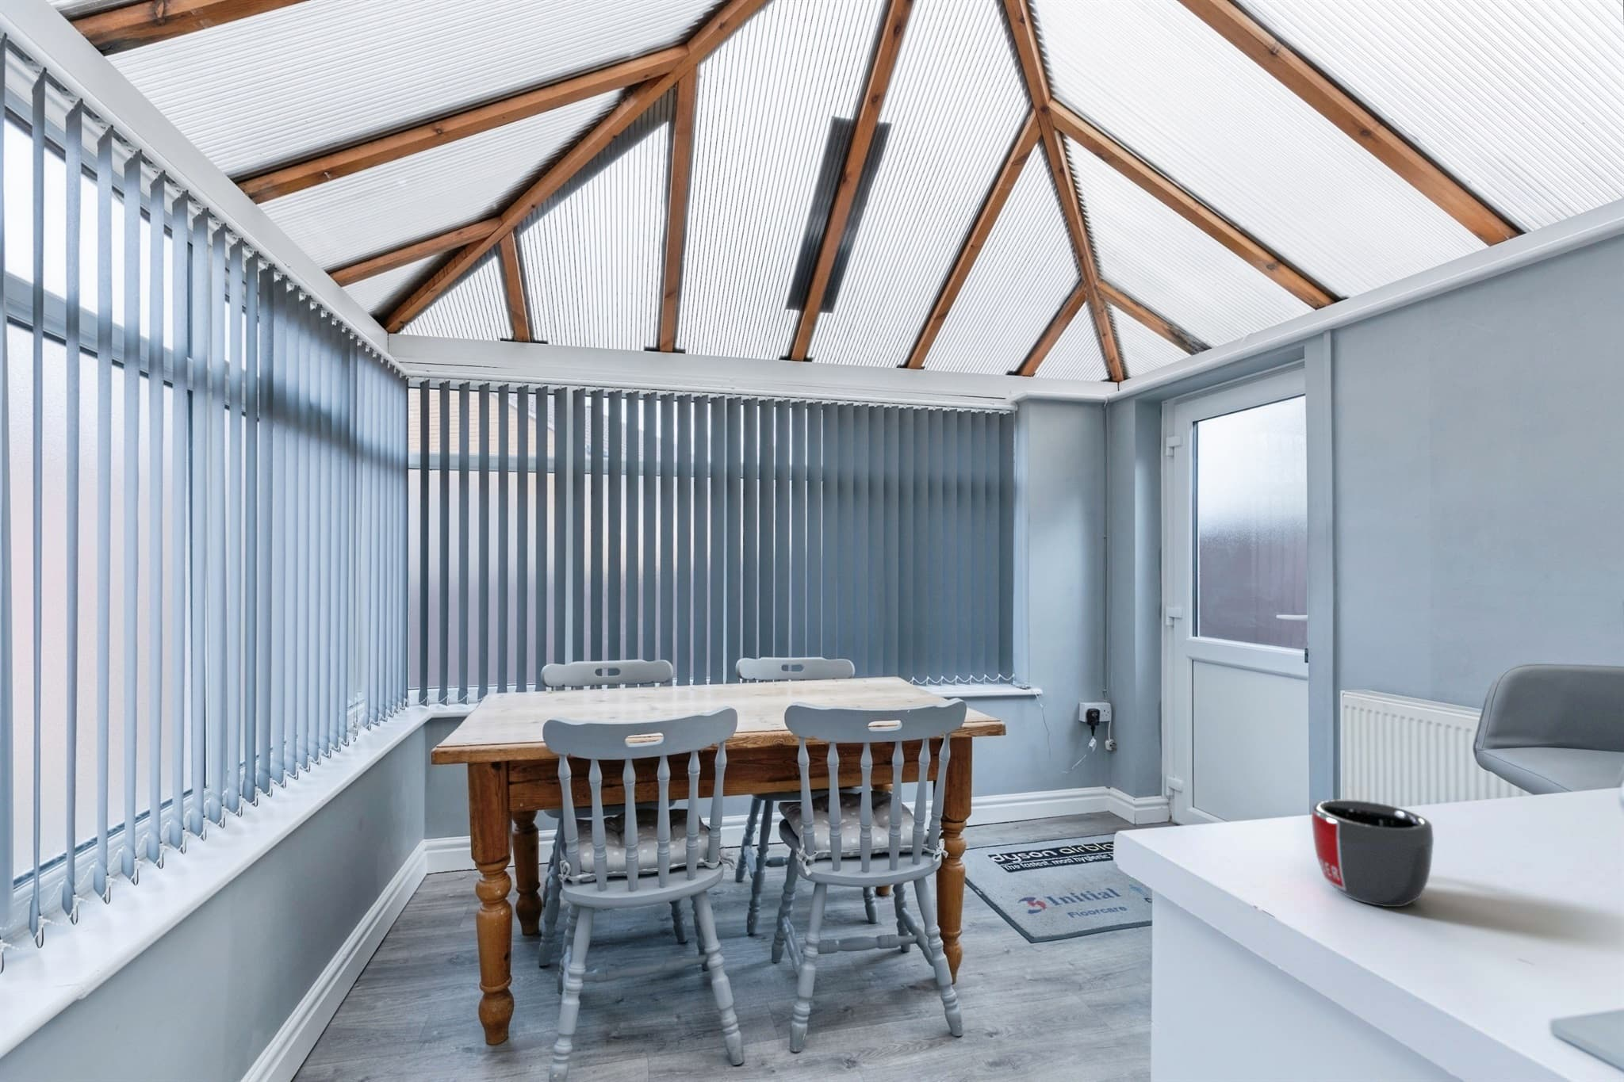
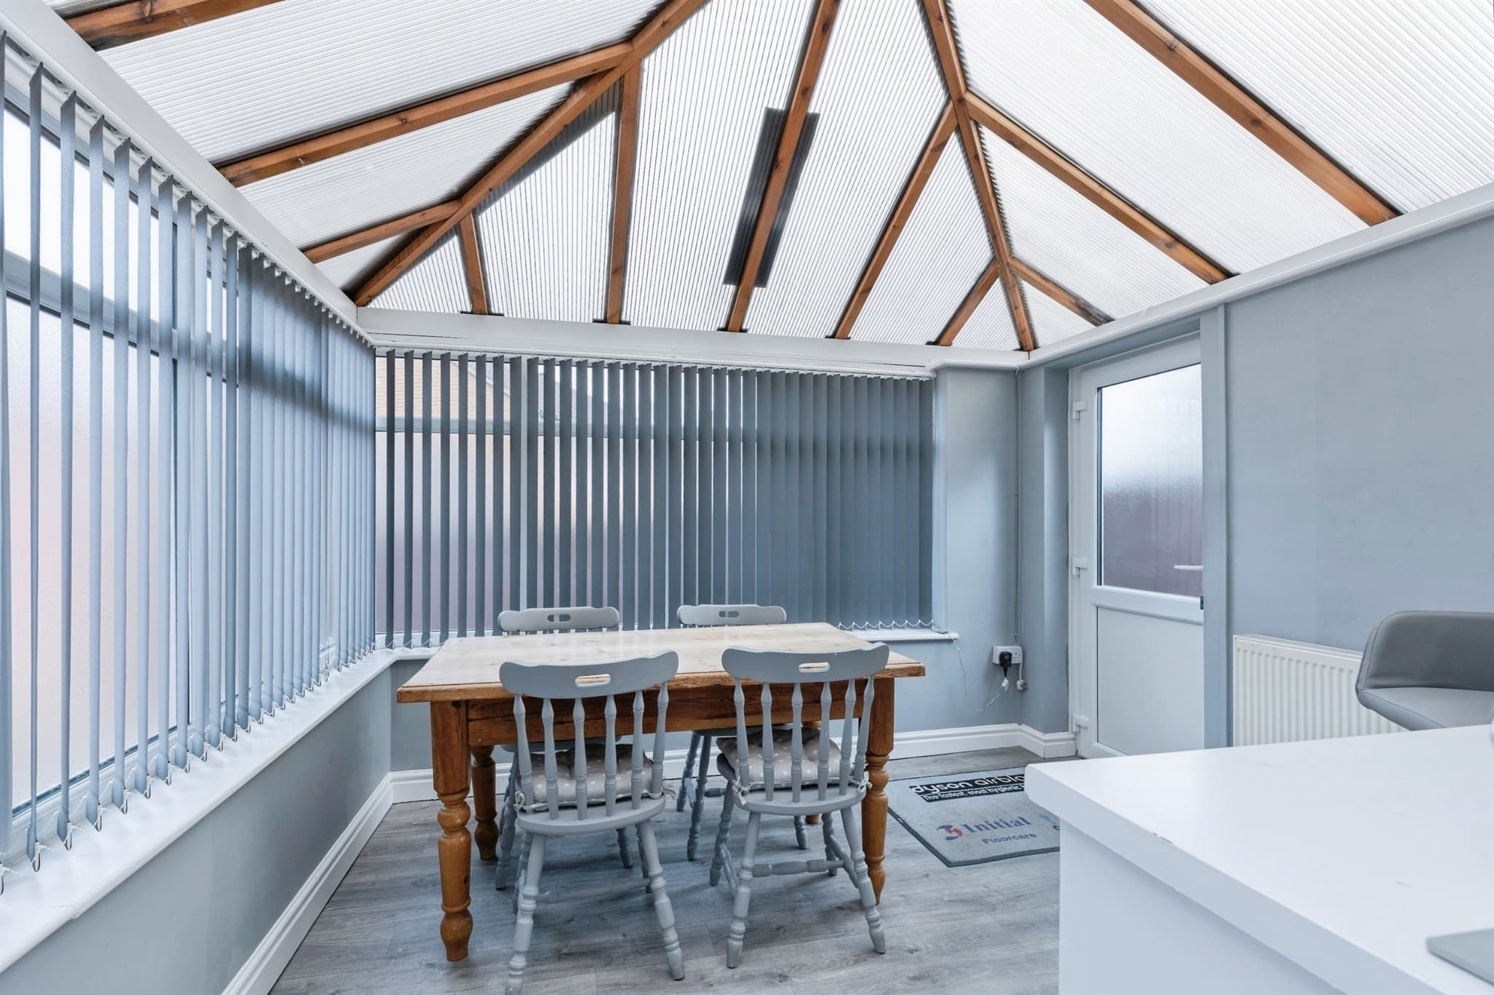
- mug [1311,798,1434,908]
